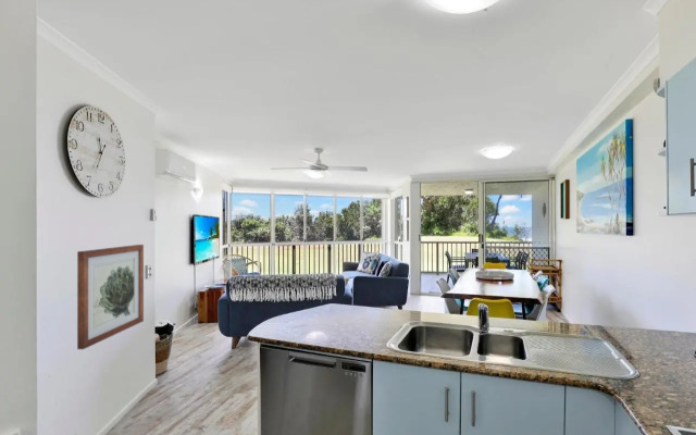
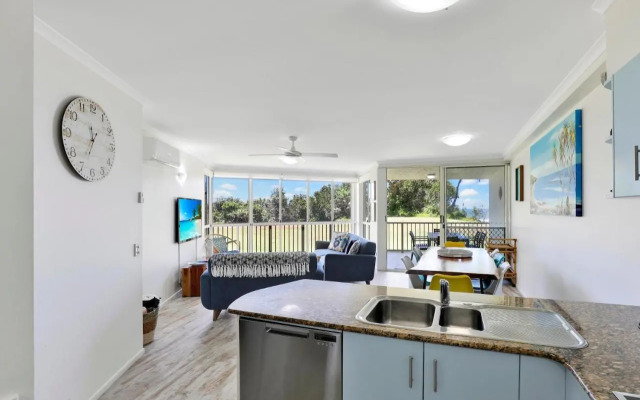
- wall art [76,244,145,350]
